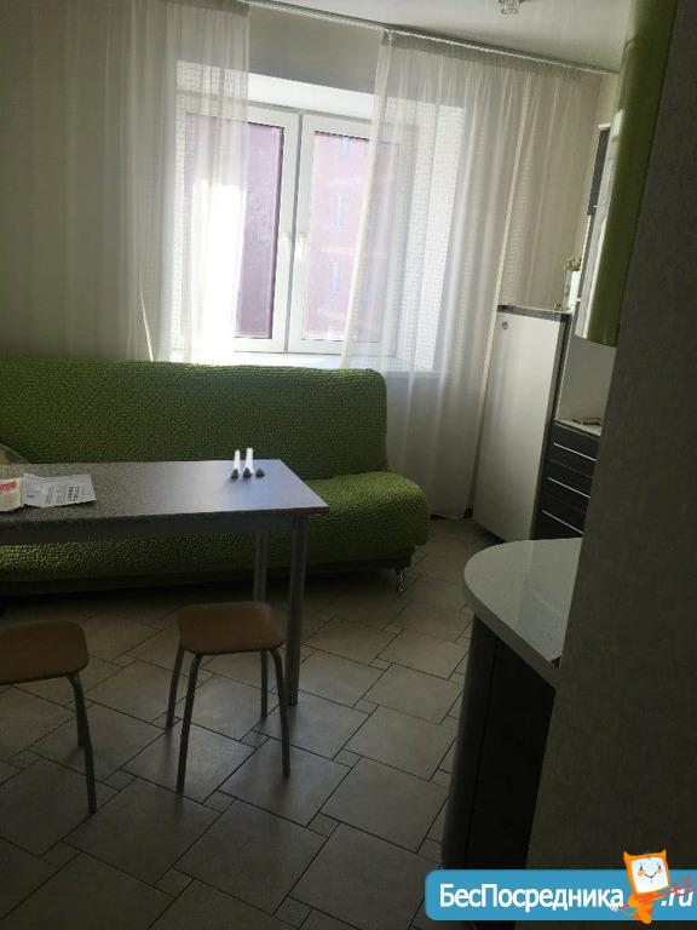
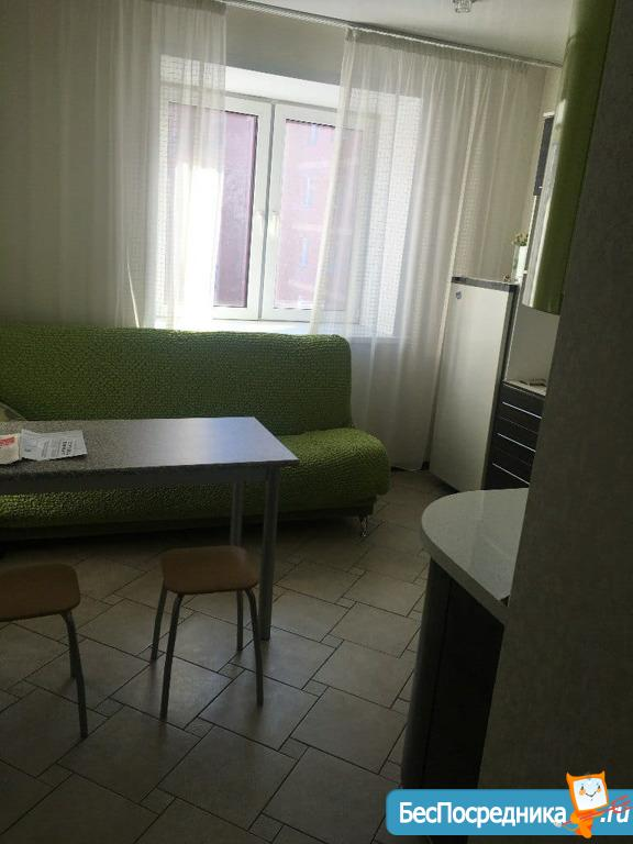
- salt and pepper shaker set [230,447,266,478]
